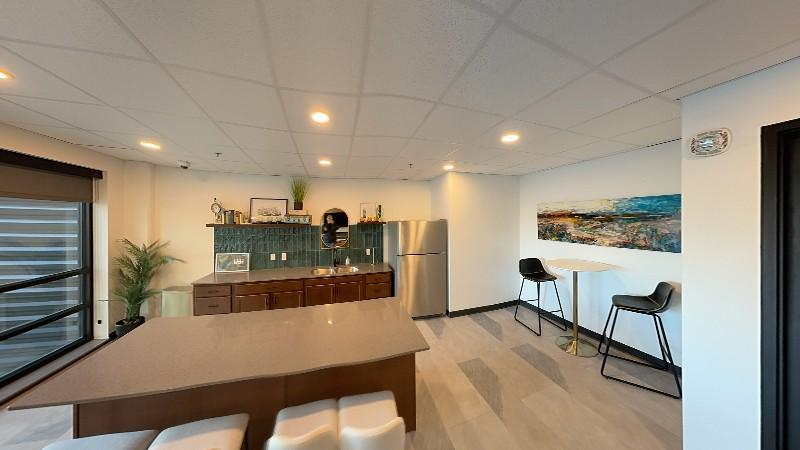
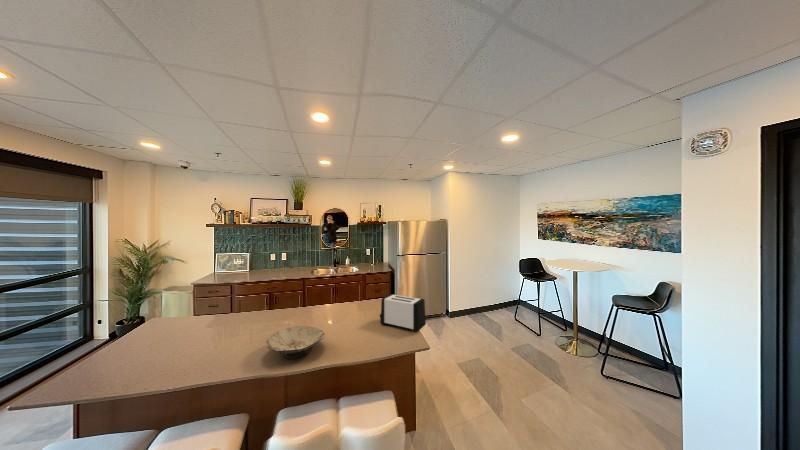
+ bowl [265,325,326,360]
+ toaster [379,293,428,333]
